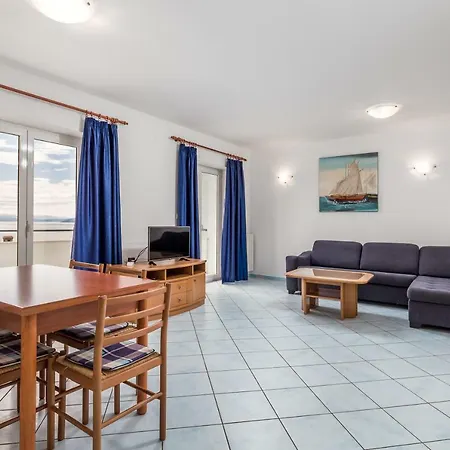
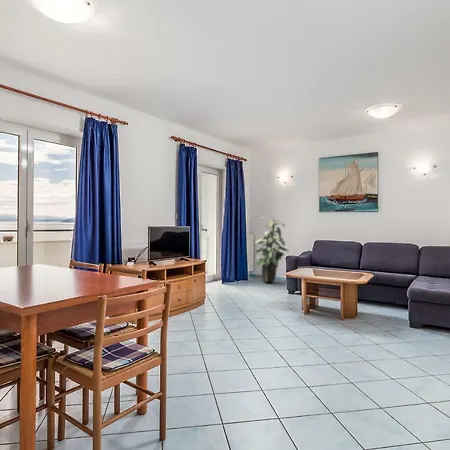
+ indoor plant [253,216,290,284]
